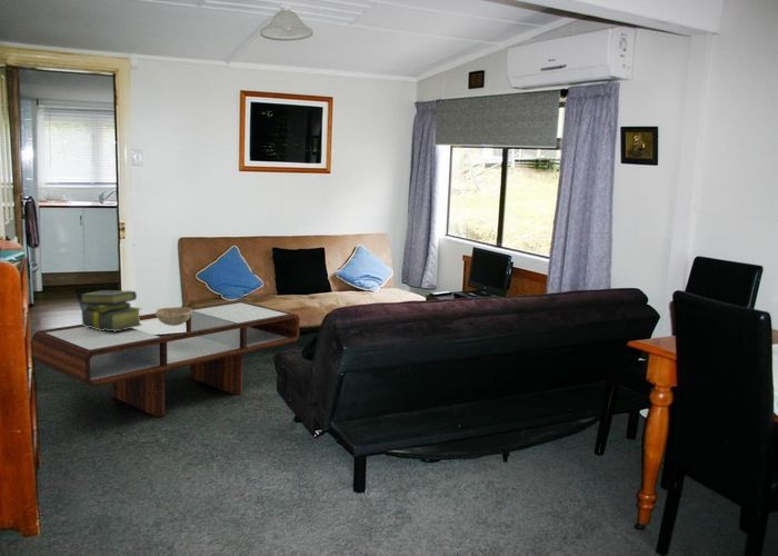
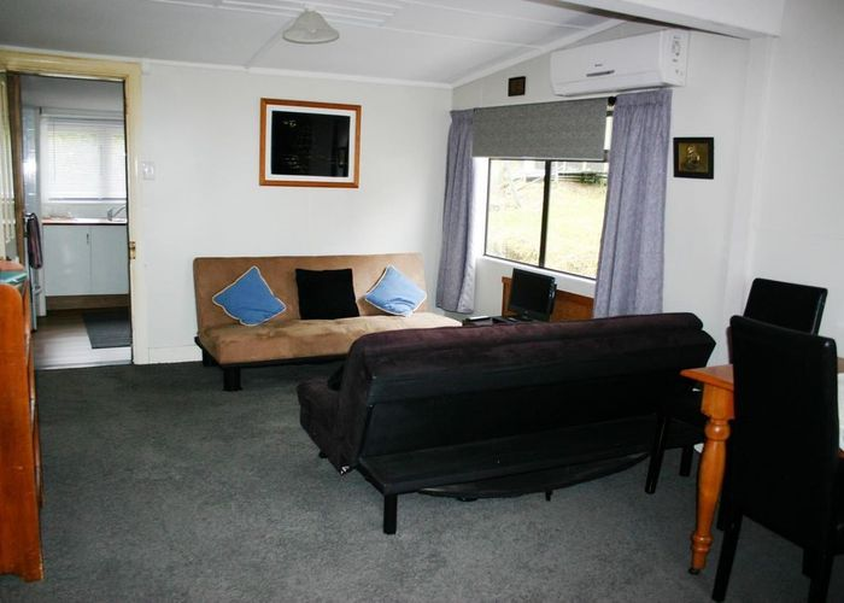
- coffee table [31,300,301,418]
- decorative bowl [154,306,192,327]
- stack of books [78,289,143,331]
